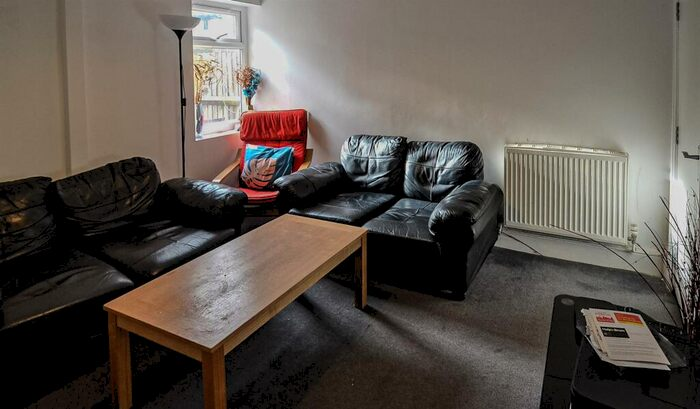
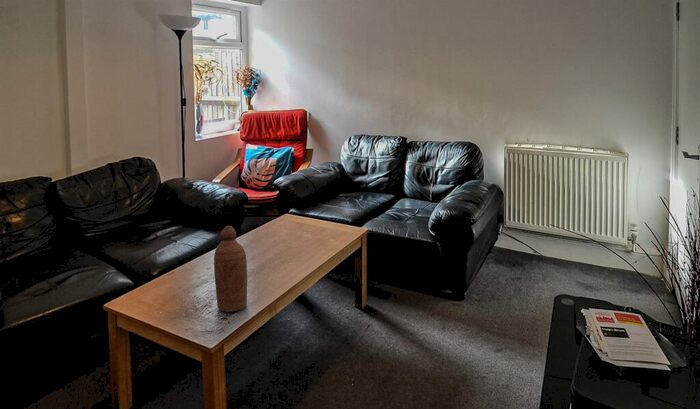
+ bottle [213,225,248,313]
